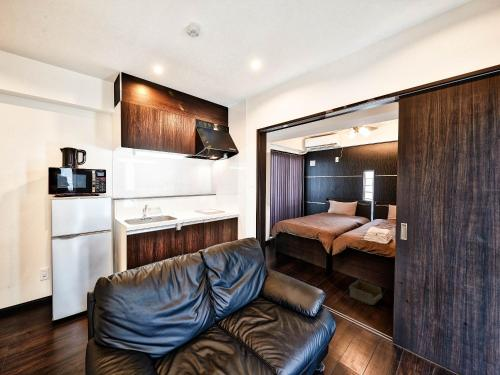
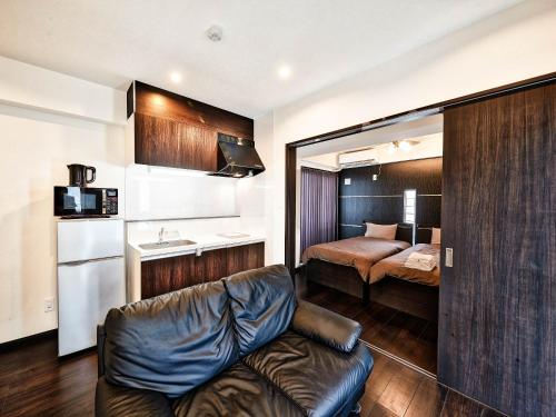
- storage bin [348,279,383,306]
